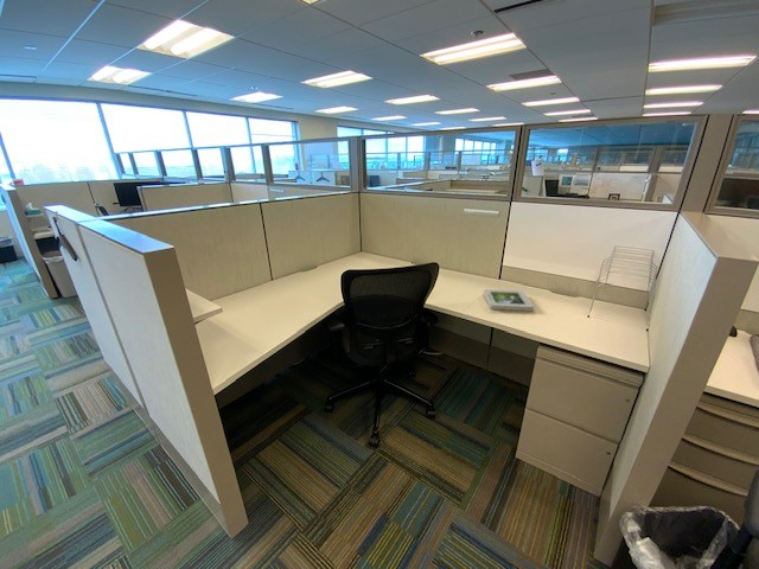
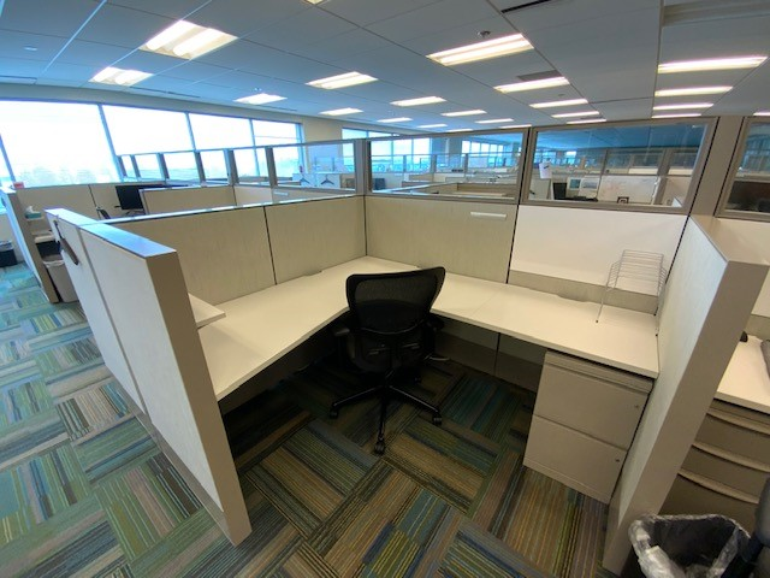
- picture frame [483,288,535,312]
